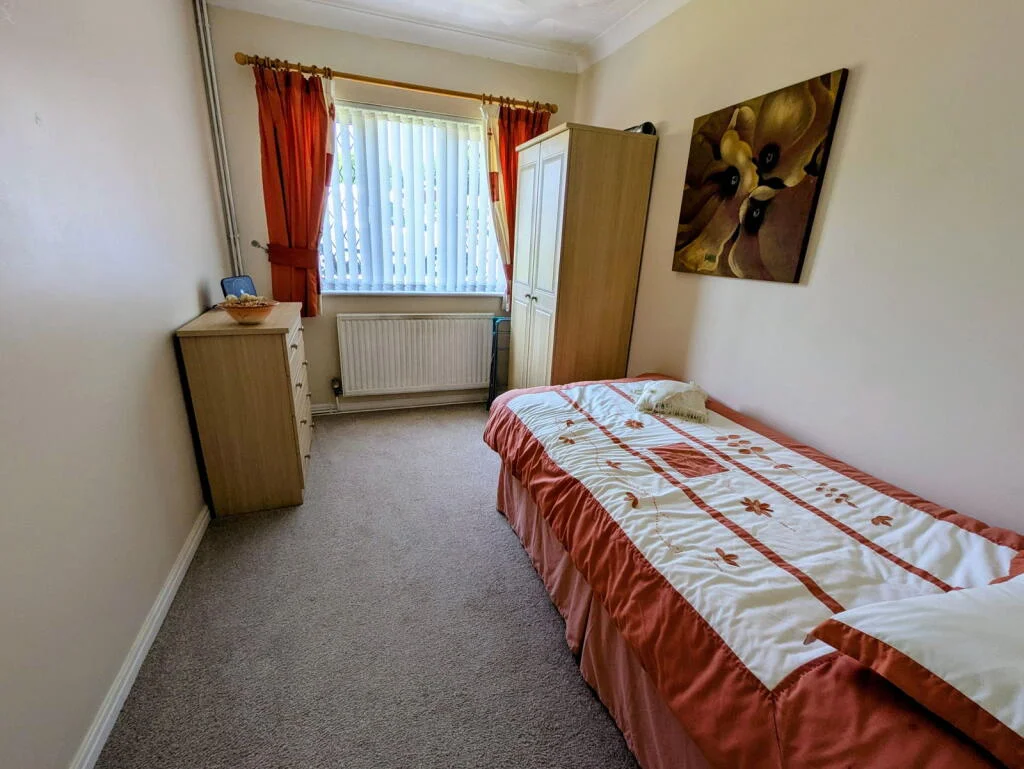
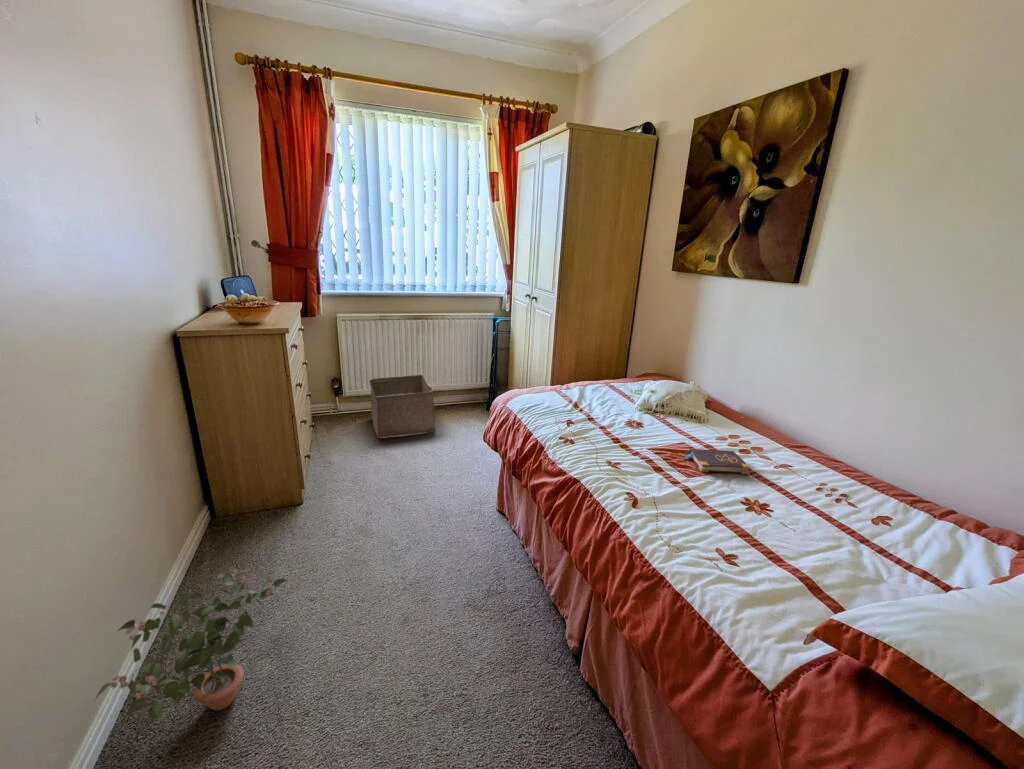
+ book [683,448,752,475]
+ storage bin [368,374,436,439]
+ potted plant [93,563,289,725]
